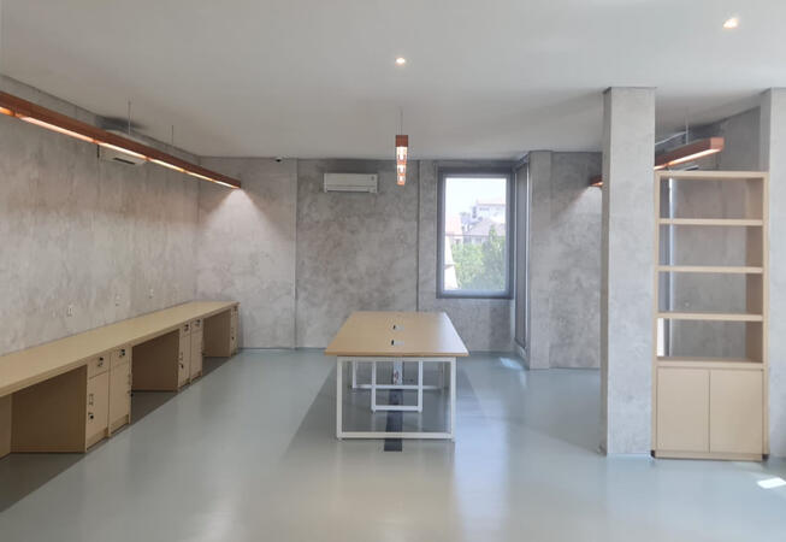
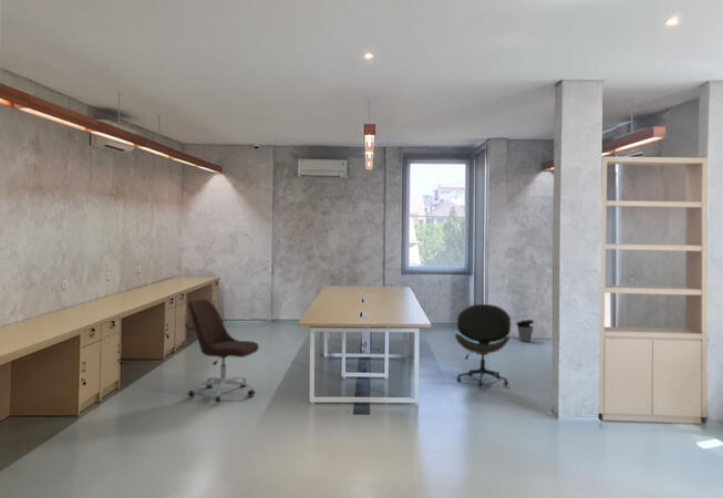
+ office chair [187,299,260,404]
+ office chair [454,303,512,388]
+ trash can [515,319,535,343]
